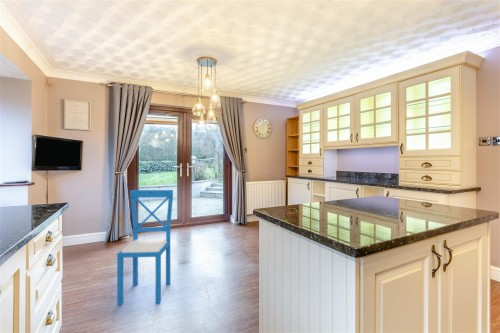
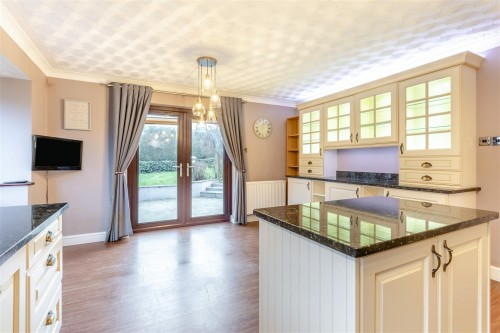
- dining chair [116,189,174,306]
